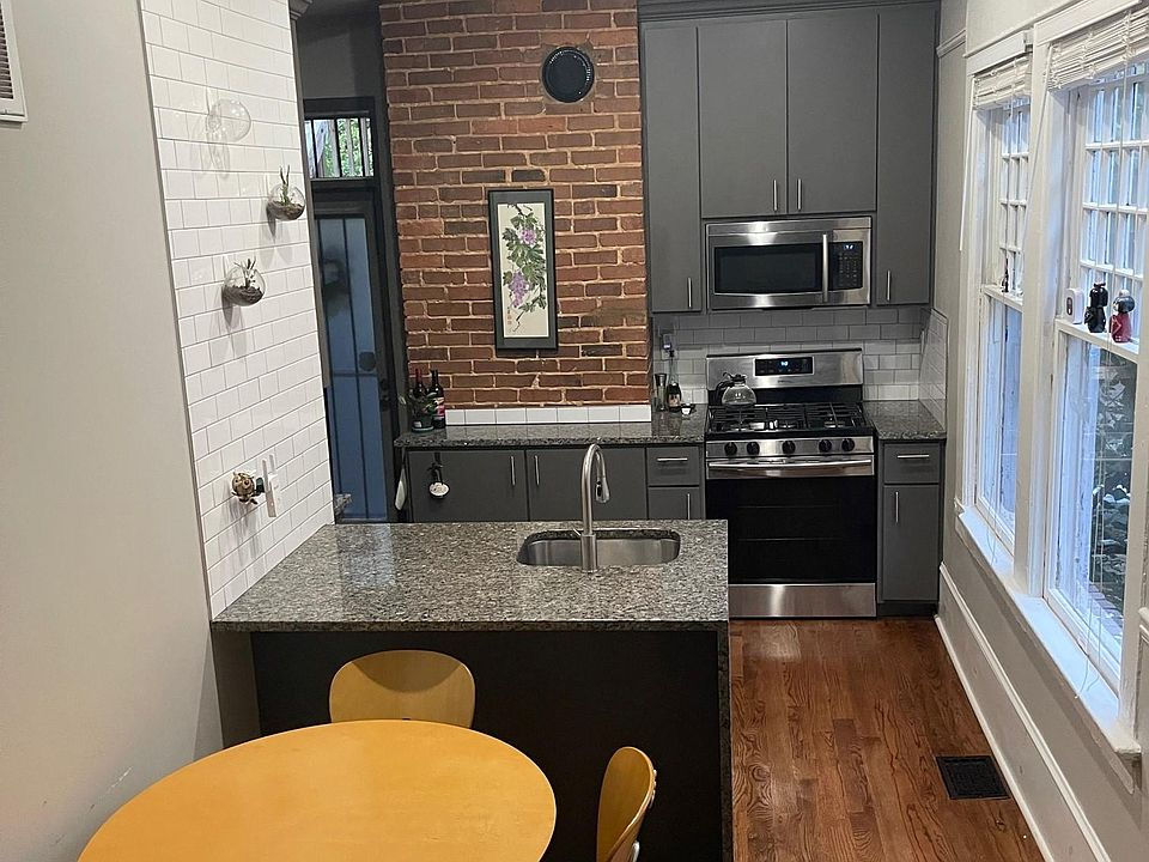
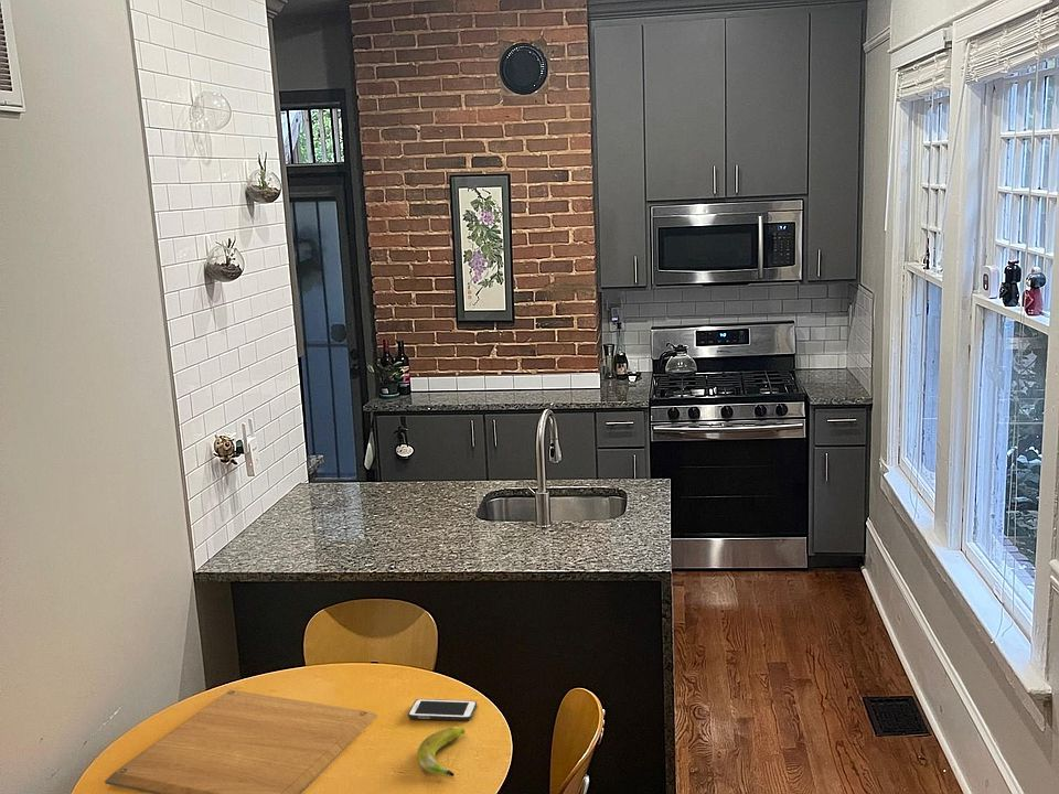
+ cell phone [407,698,478,721]
+ chopping board [104,688,379,794]
+ banana [416,726,466,777]
